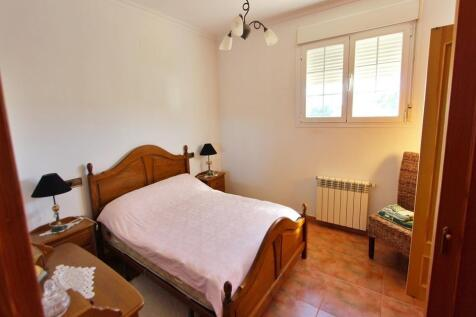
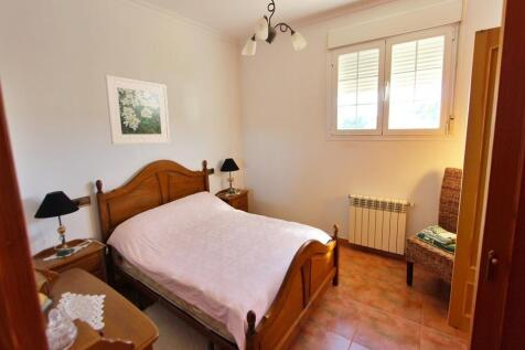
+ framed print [104,74,171,146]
